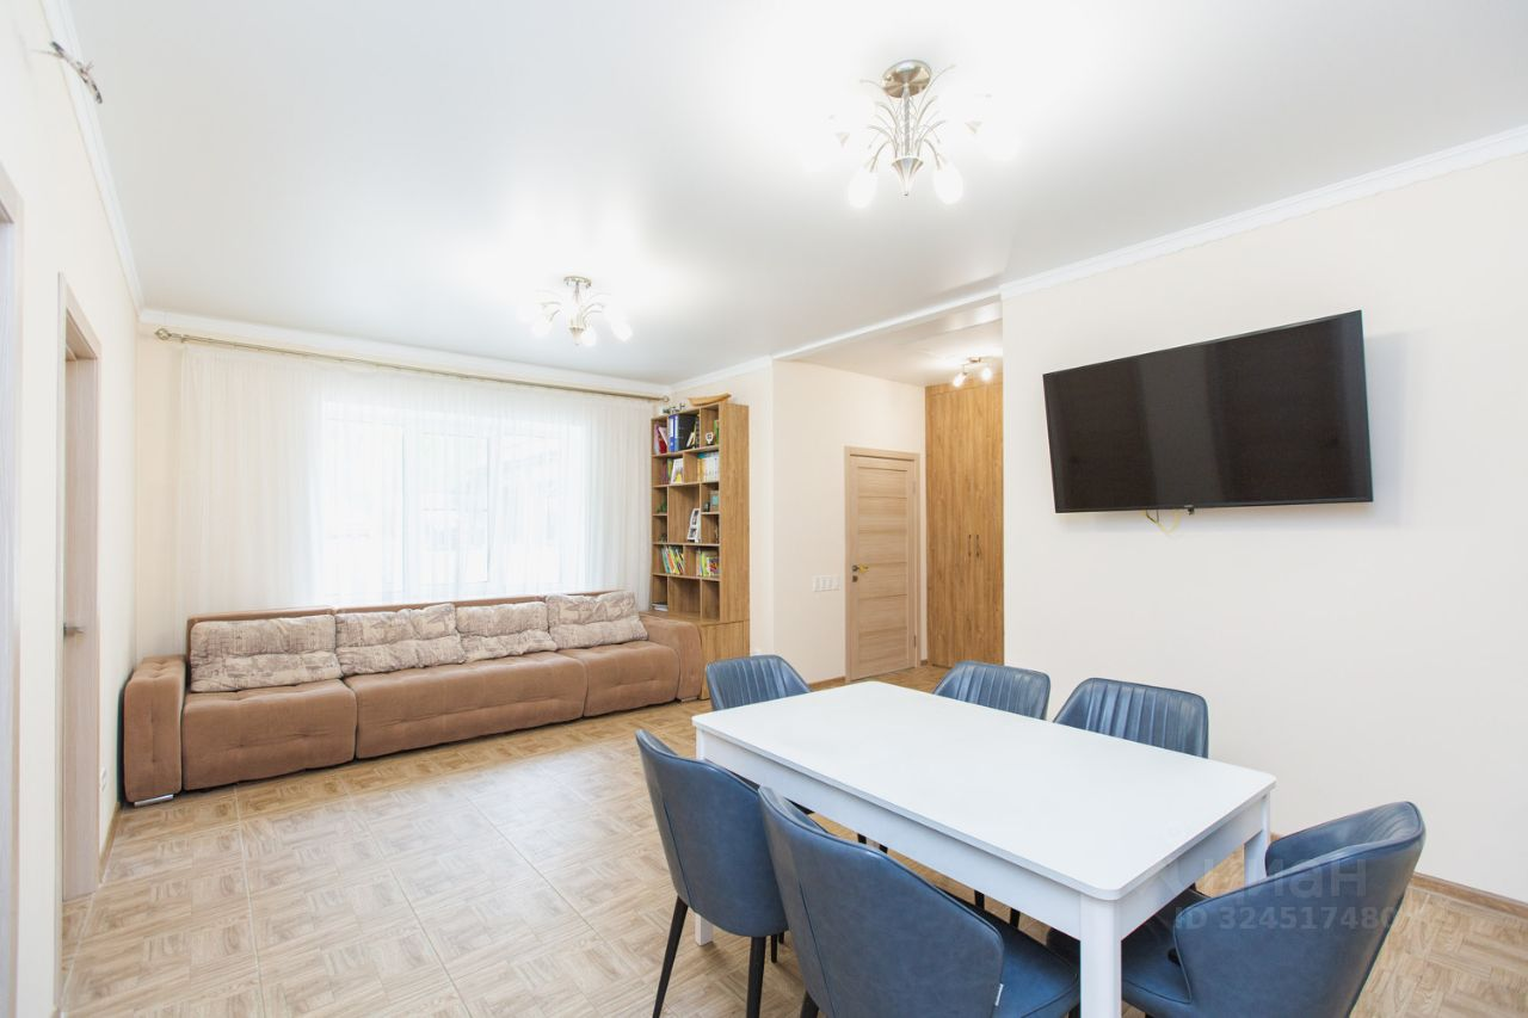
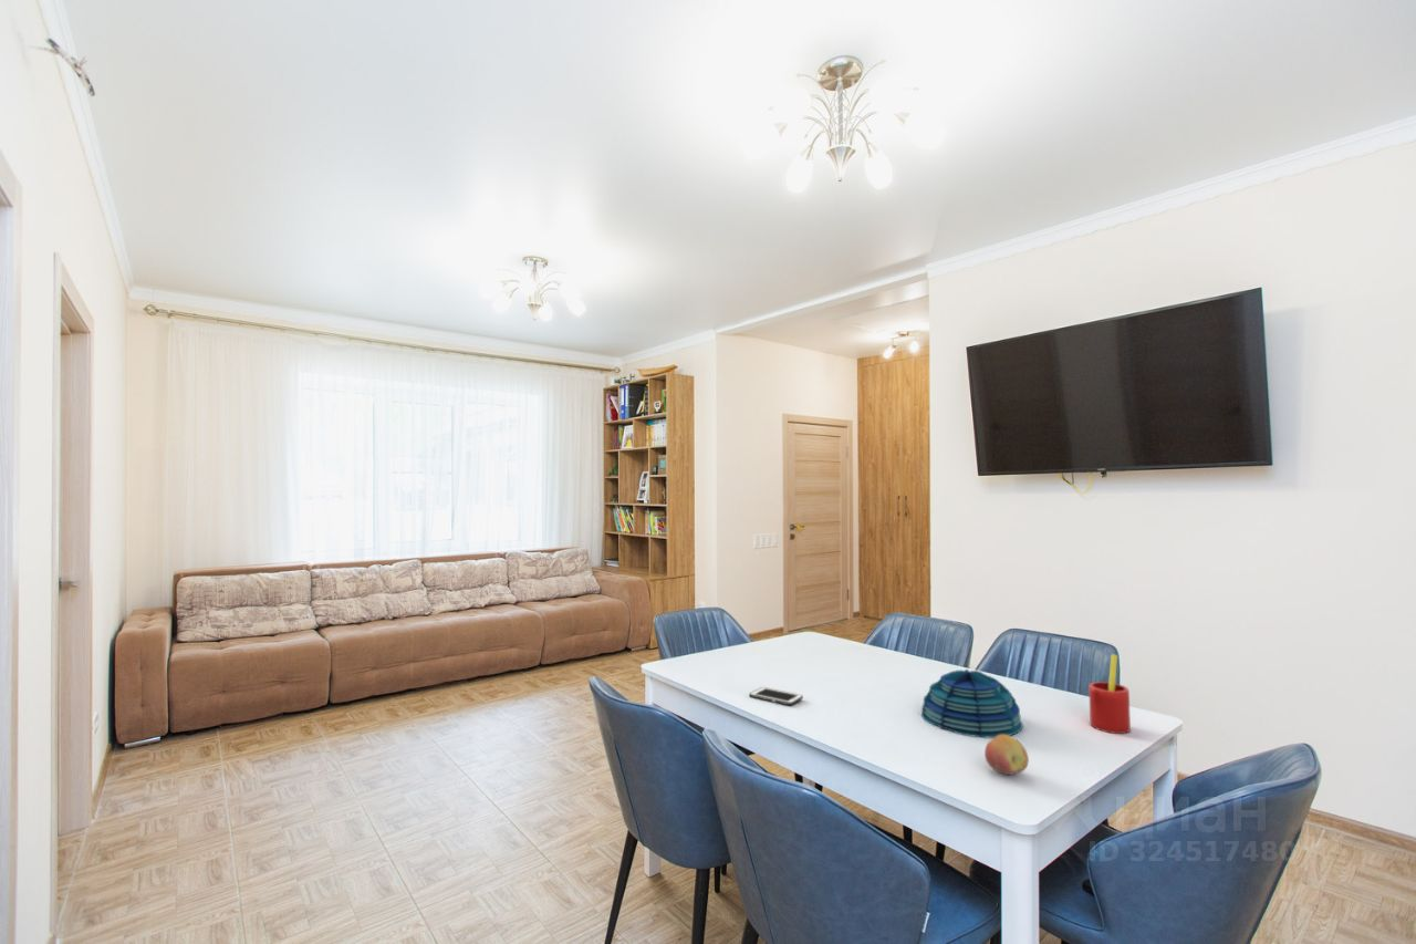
+ fruit [983,735,1030,776]
+ straw [1087,653,1132,735]
+ cell phone [748,686,804,706]
+ decorative bowl [920,668,1024,739]
